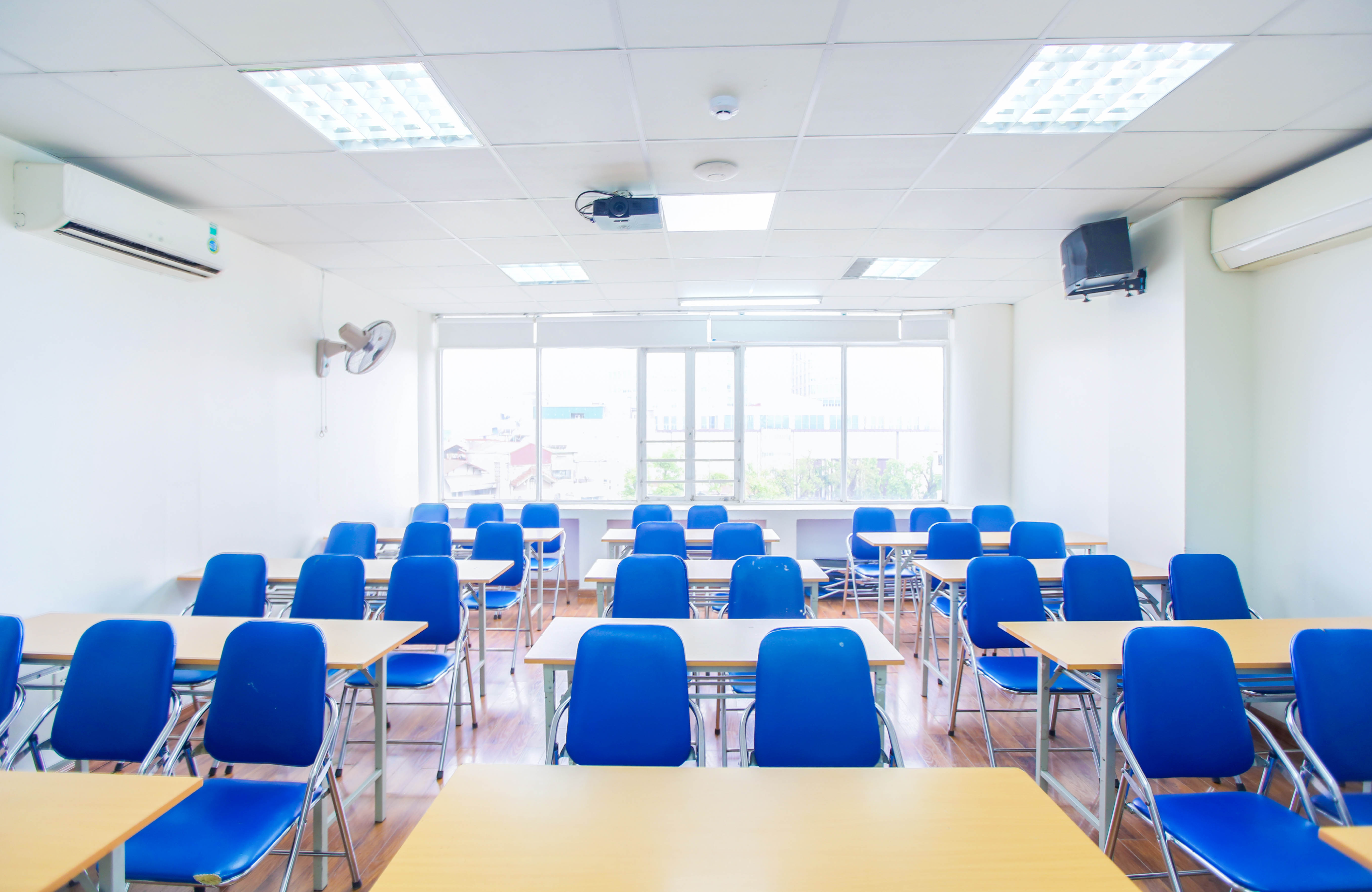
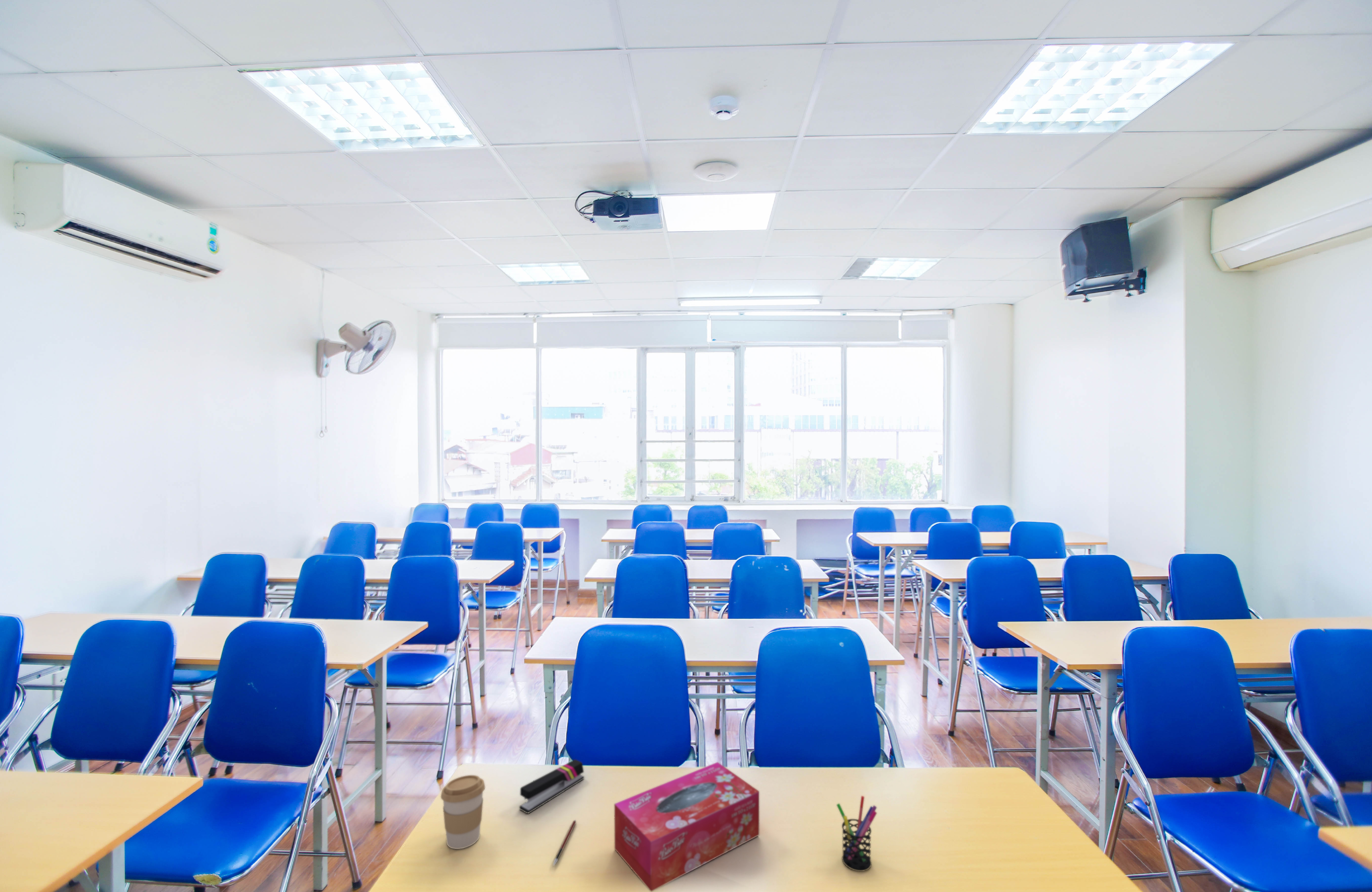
+ pen [553,819,576,867]
+ coffee cup [440,775,485,849]
+ stapler [519,759,585,814]
+ tissue box [614,762,760,892]
+ pen holder [836,795,877,872]
